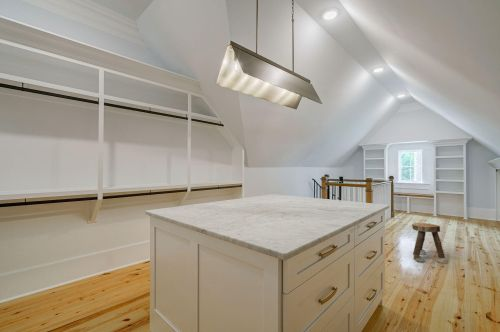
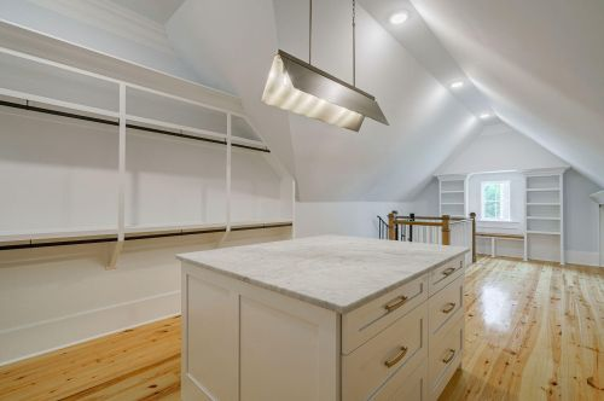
- stool [411,222,449,265]
